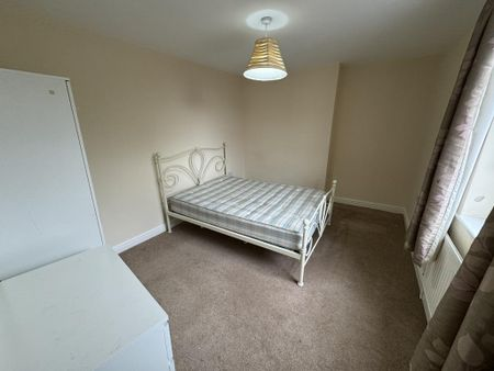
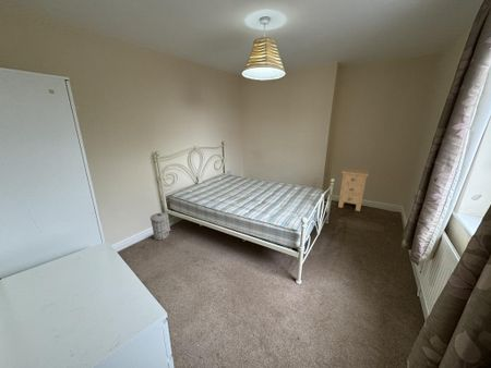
+ trash can [149,211,170,241]
+ nightstand [337,167,370,212]
